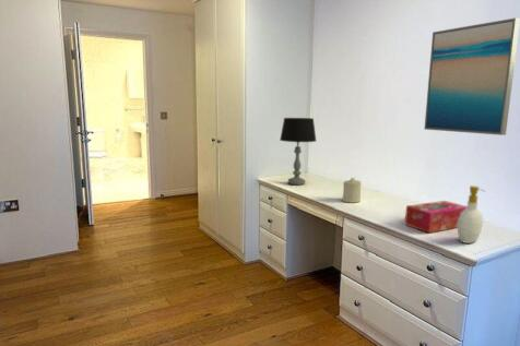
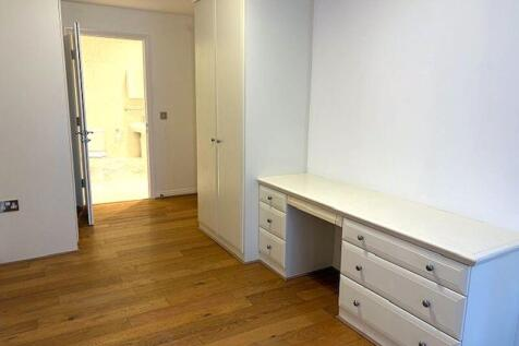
- soap bottle [457,184,486,244]
- tissue box [404,200,468,234]
- candle [342,177,362,204]
- table lamp [279,117,317,187]
- wall art [423,16,520,136]
